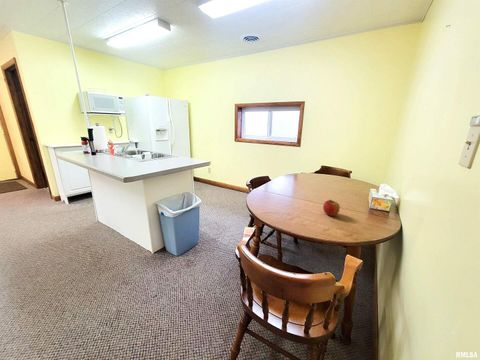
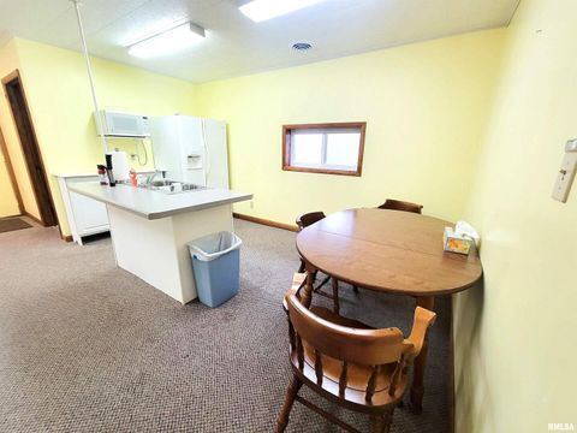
- apple [322,199,341,217]
